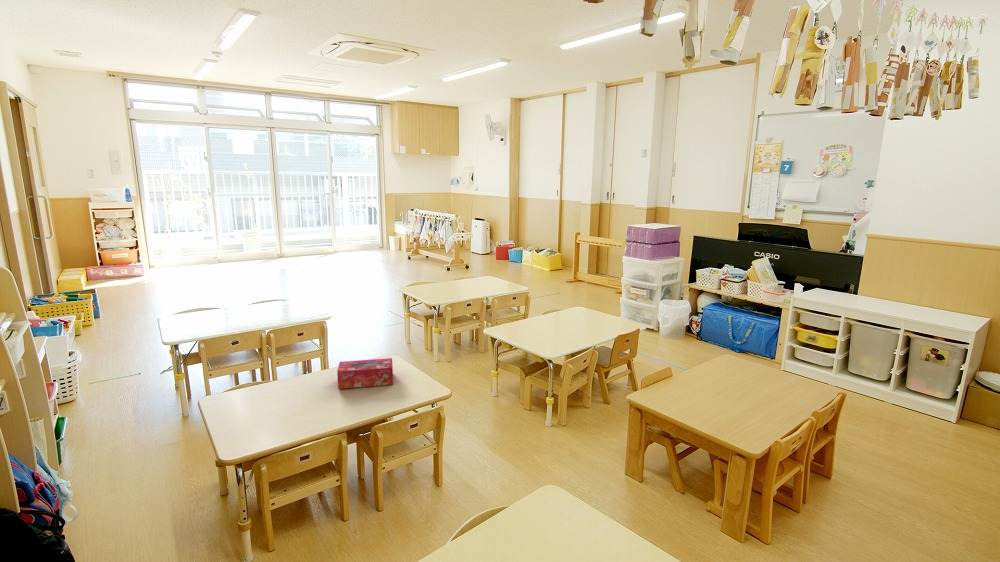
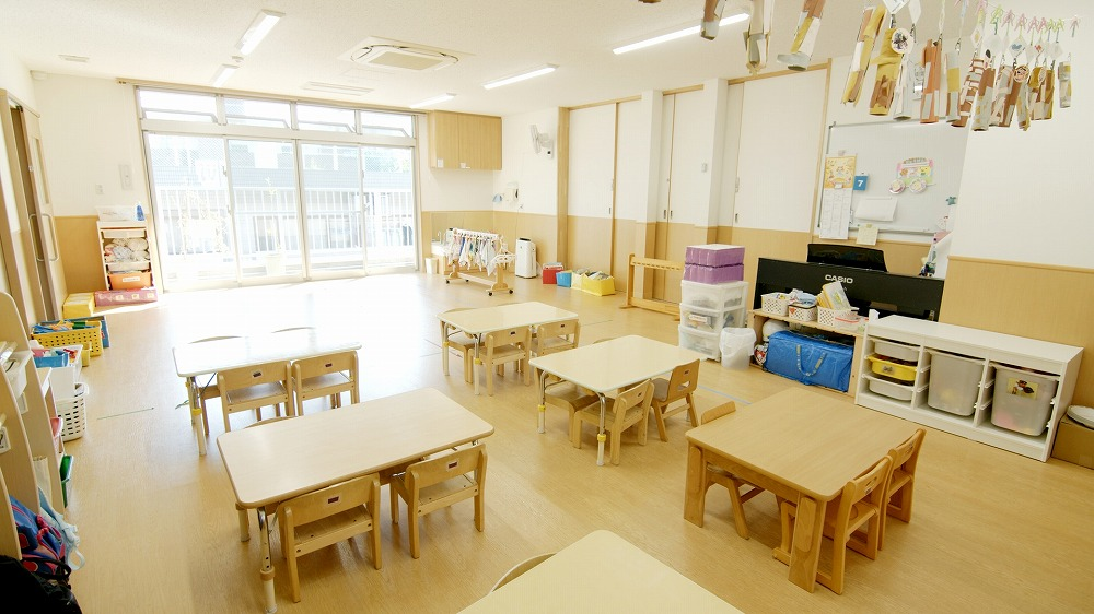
- tissue box [336,357,394,390]
